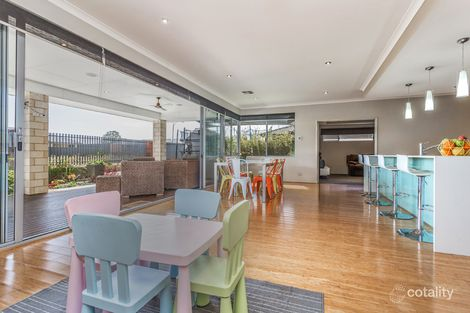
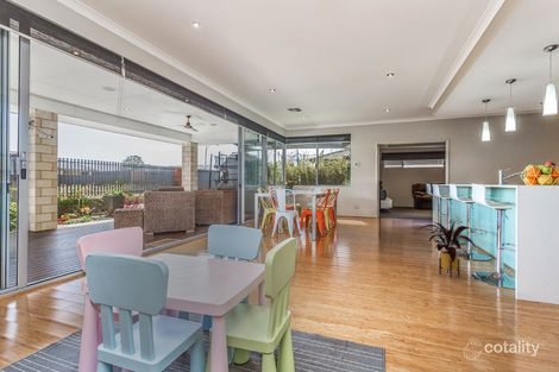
+ house plant [415,220,477,278]
